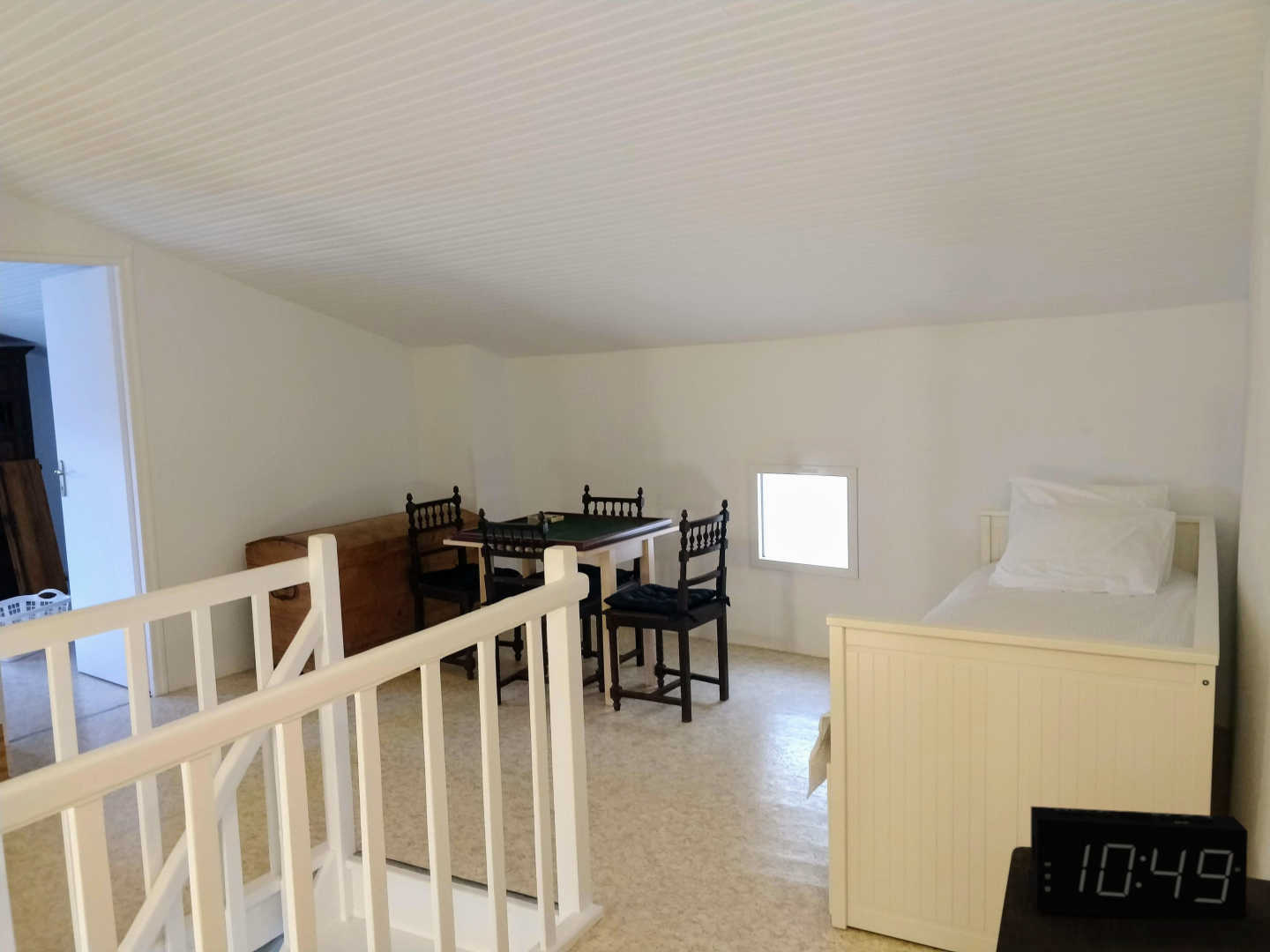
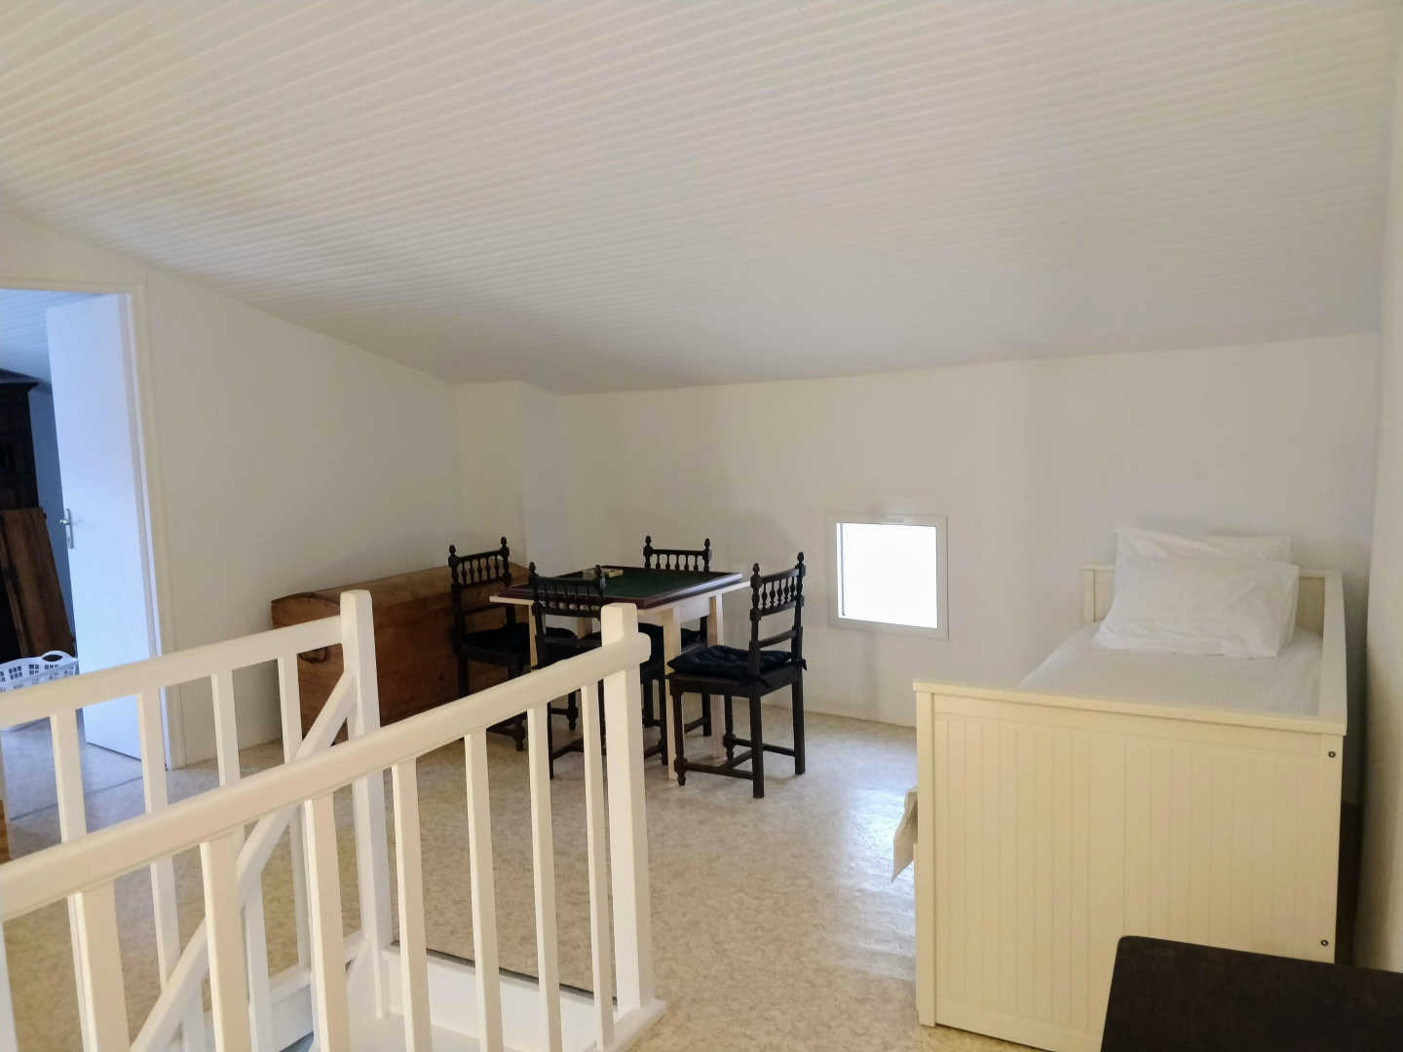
- alarm clock [1027,806,1249,920]
